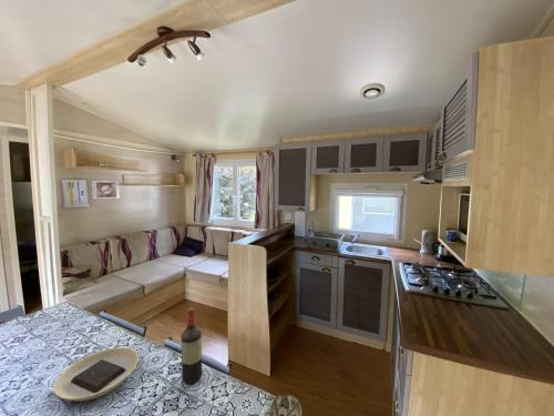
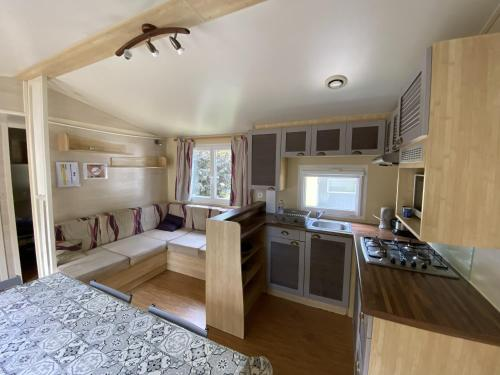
- plate [53,346,140,403]
- wine bottle [181,306,203,385]
